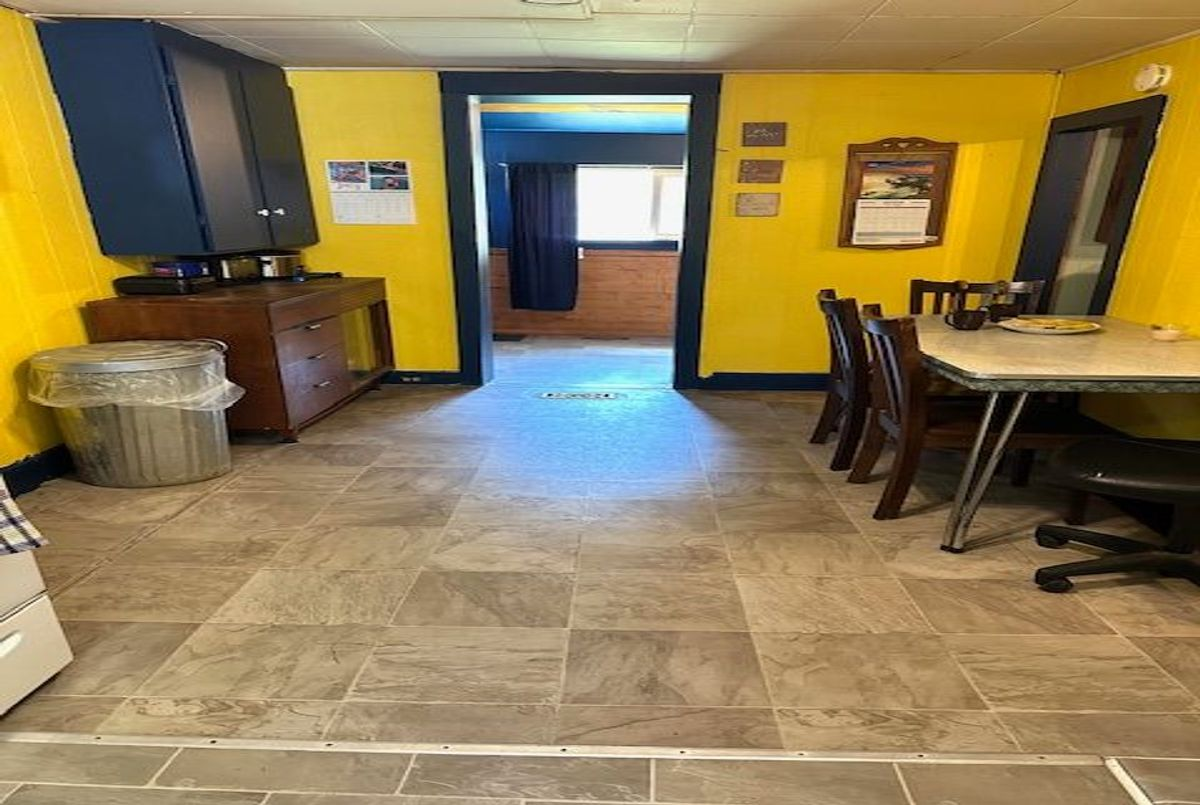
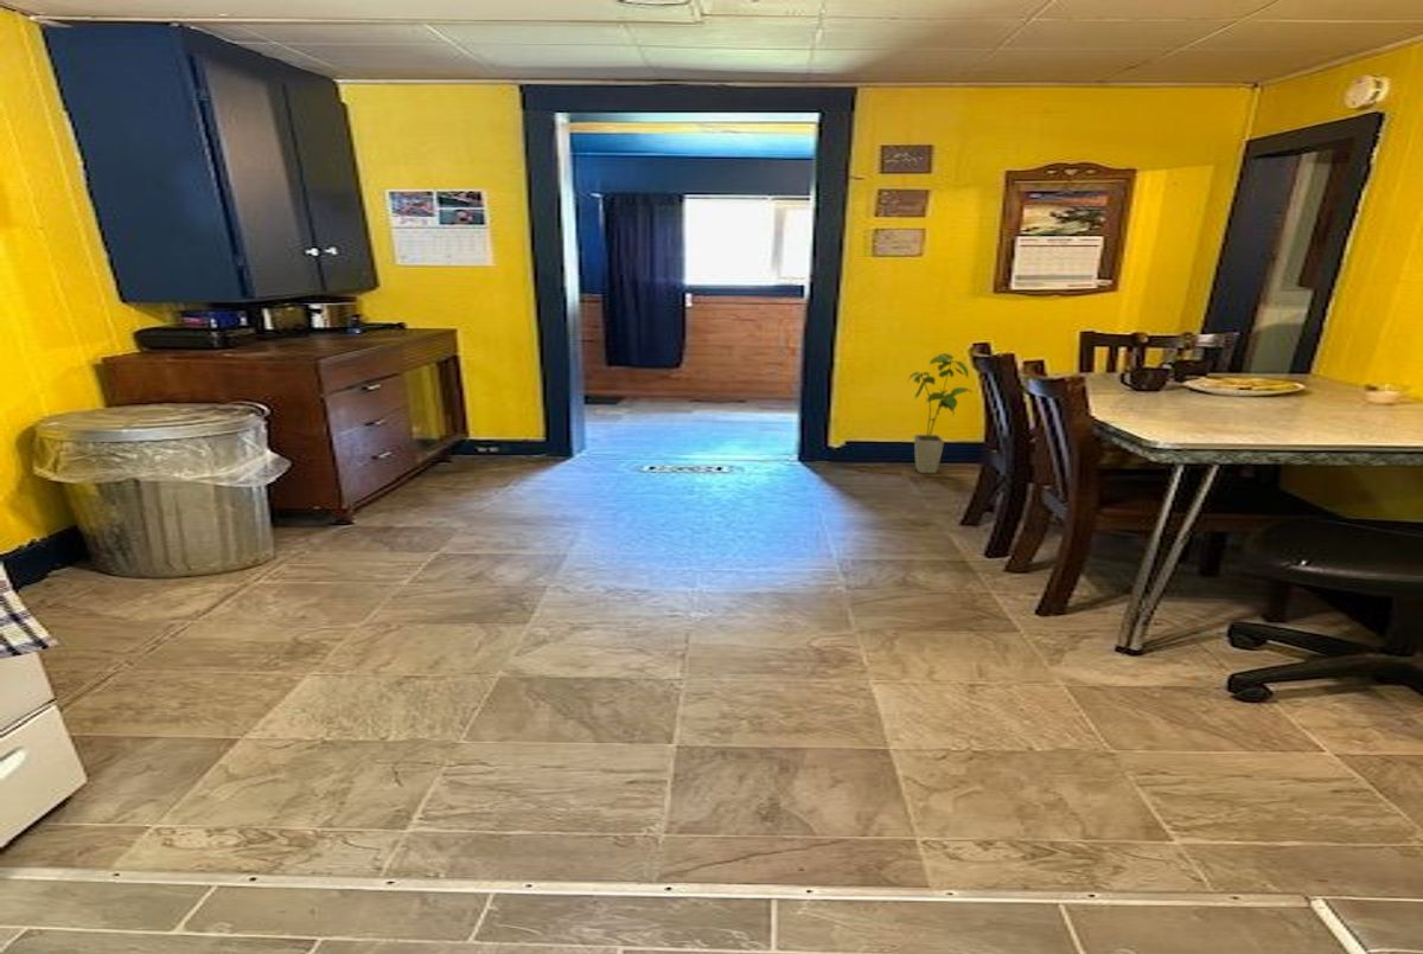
+ house plant [906,352,974,474]
